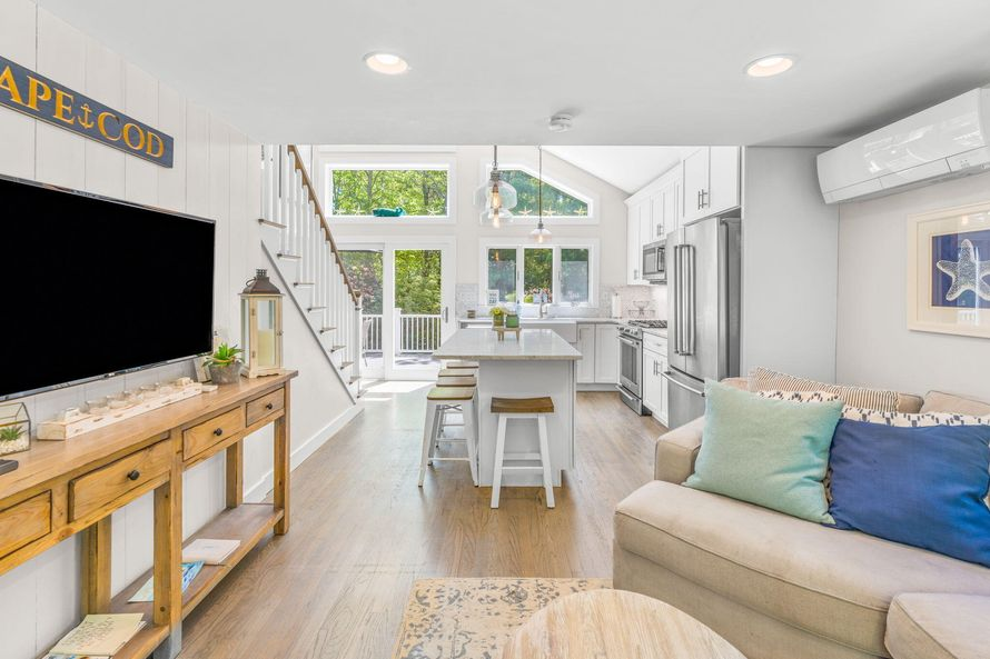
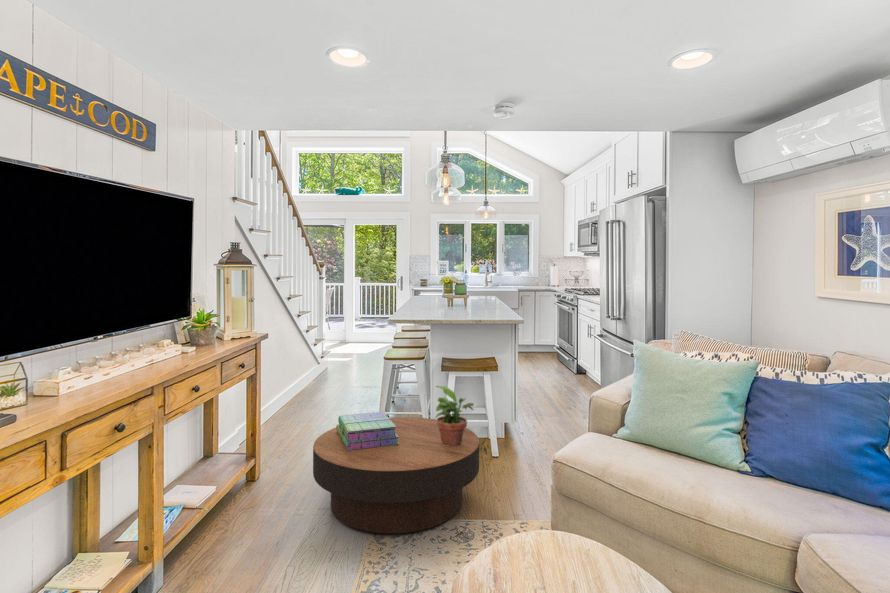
+ potted plant [433,385,475,447]
+ coffee table [312,416,480,534]
+ stack of books [335,411,399,450]
